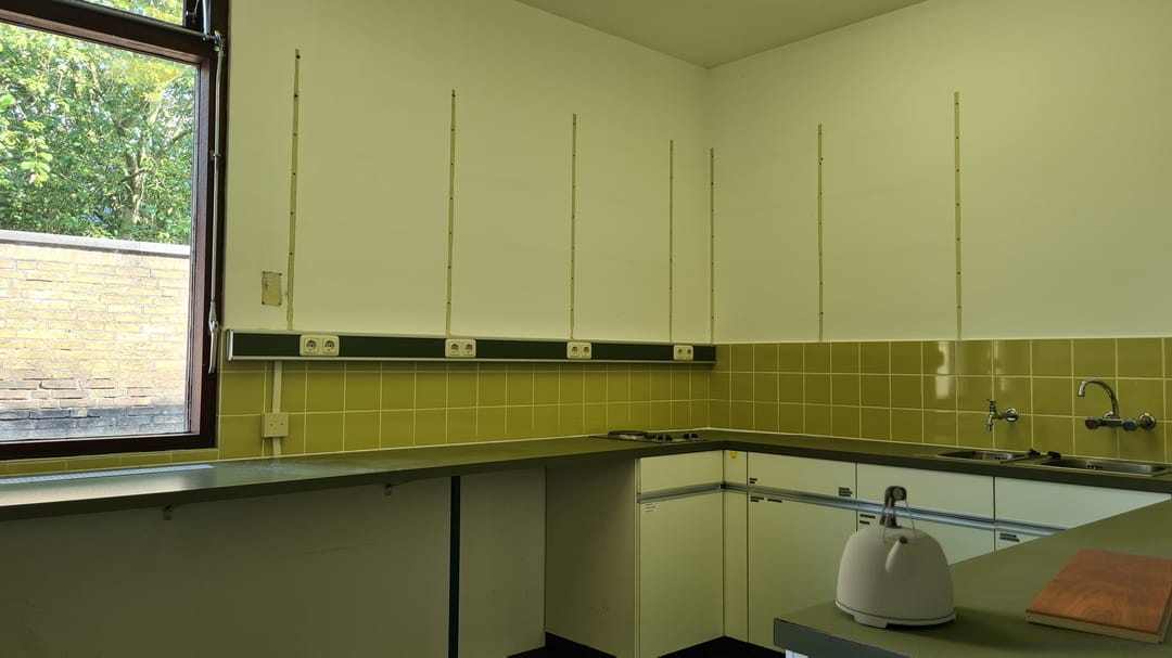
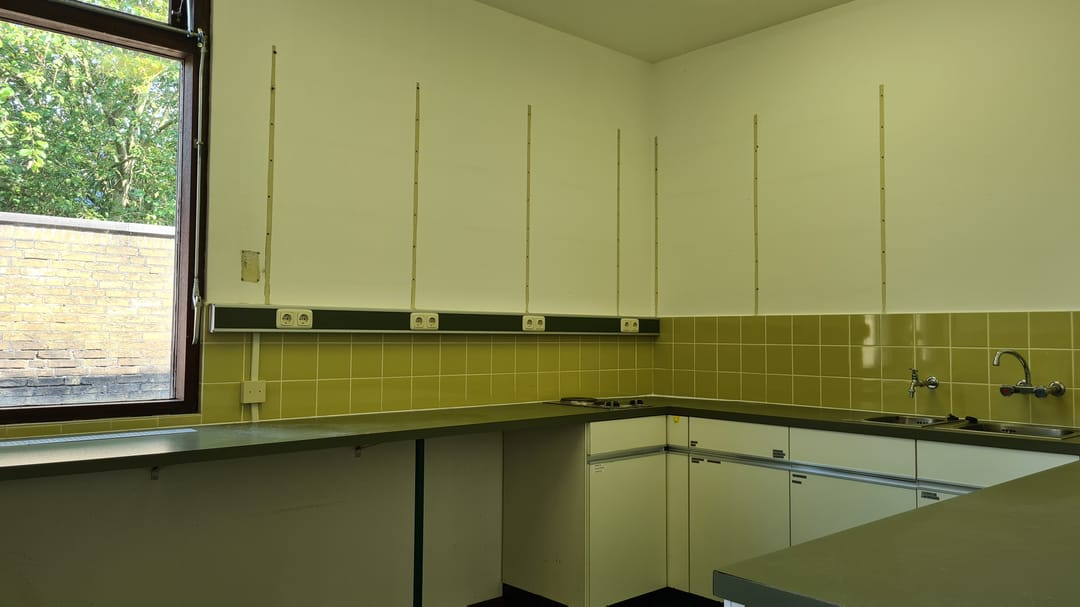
- kettle [835,485,957,629]
- chopping board [1024,546,1172,645]
